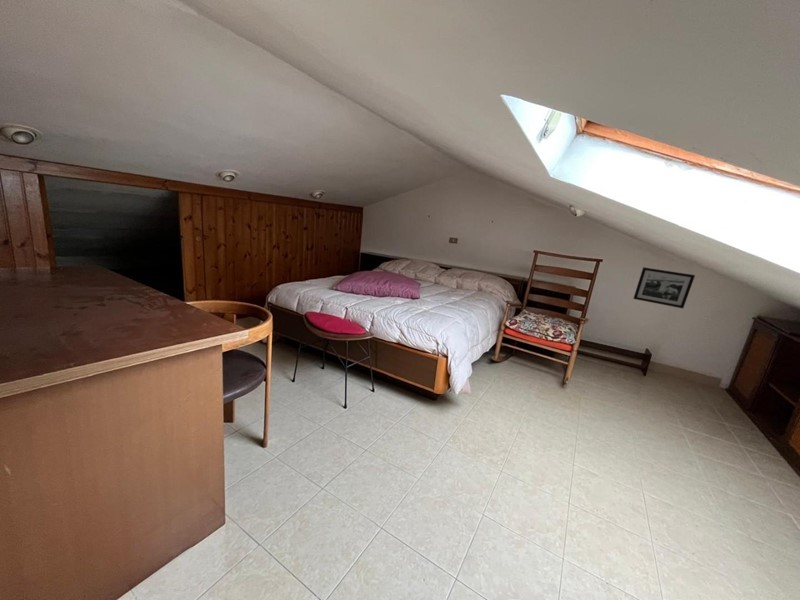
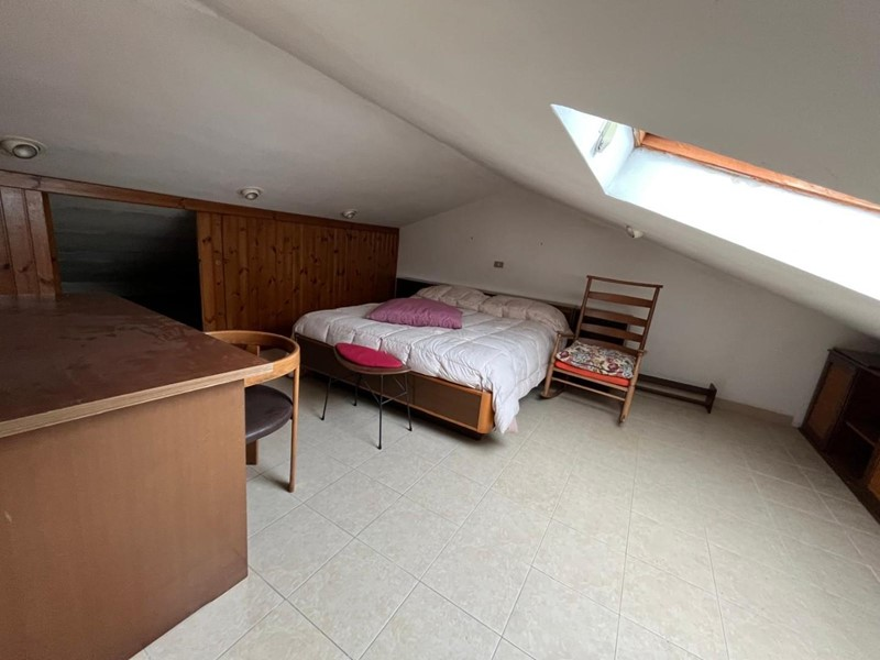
- picture frame [632,266,696,309]
